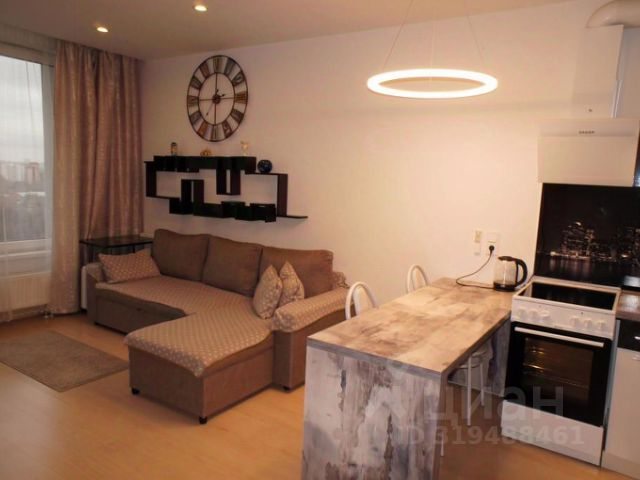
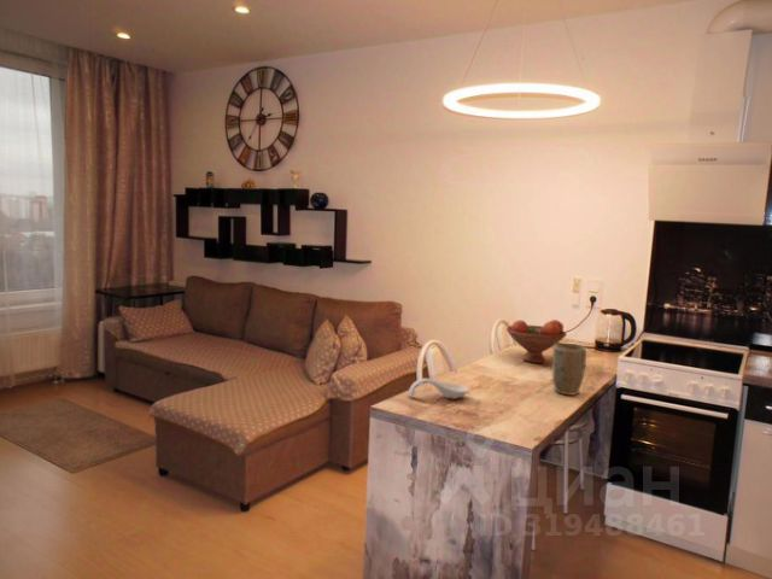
+ spoon rest [408,378,469,400]
+ fruit bowl [505,318,568,364]
+ plant pot [551,343,587,397]
